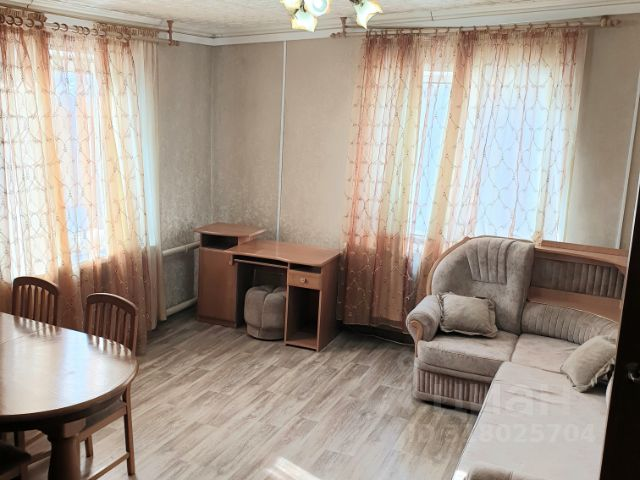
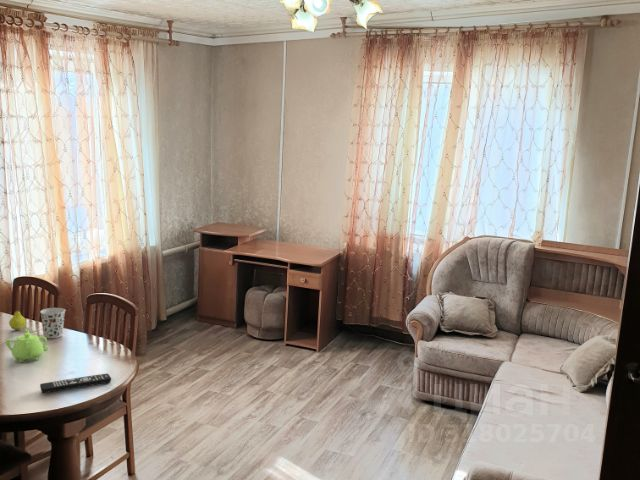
+ remote control [39,373,112,394]
+ cup [39,307,66,339]
+ teapot [4,327,49,363]
+ fruit [8,305,27,331]
